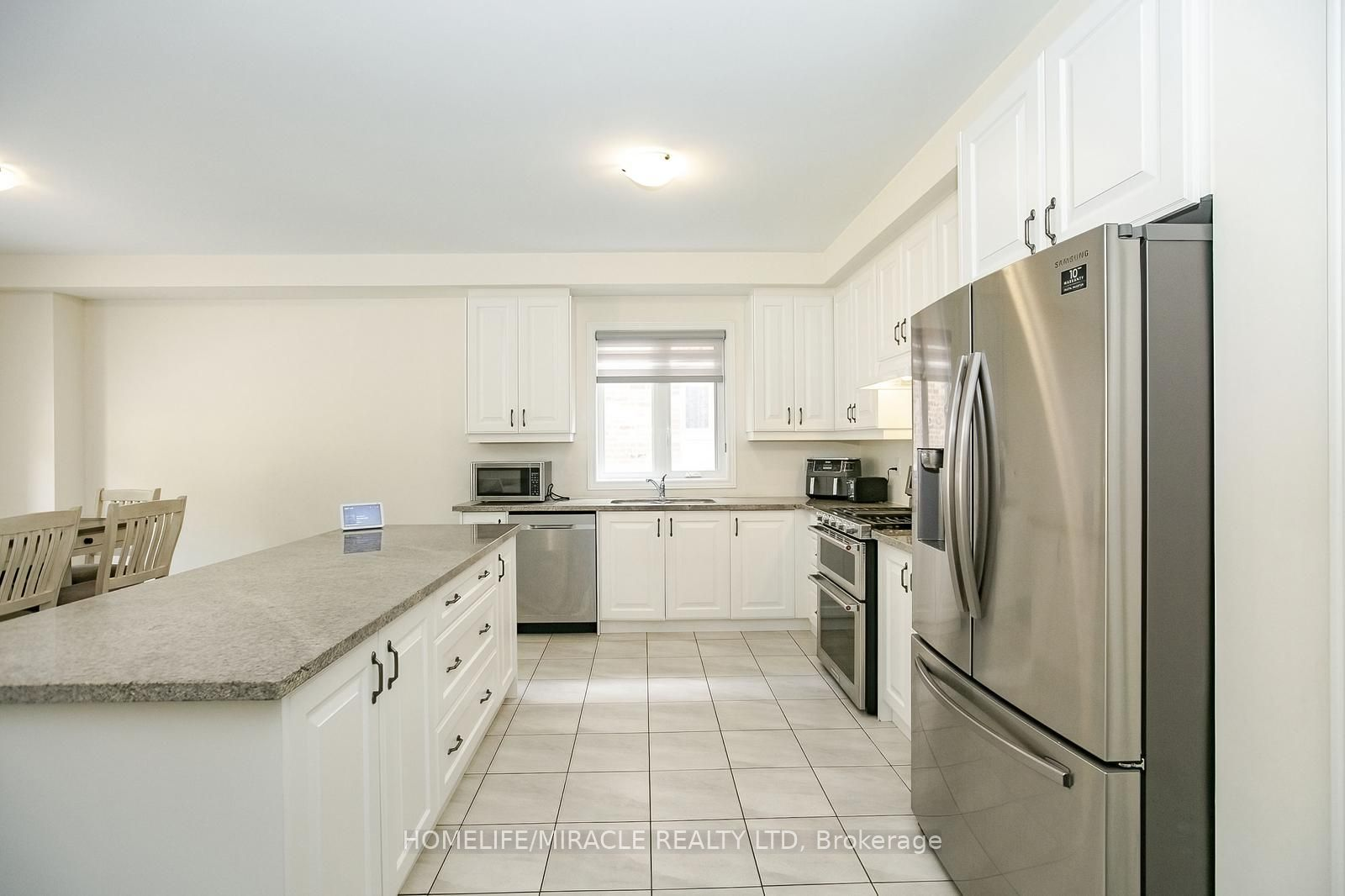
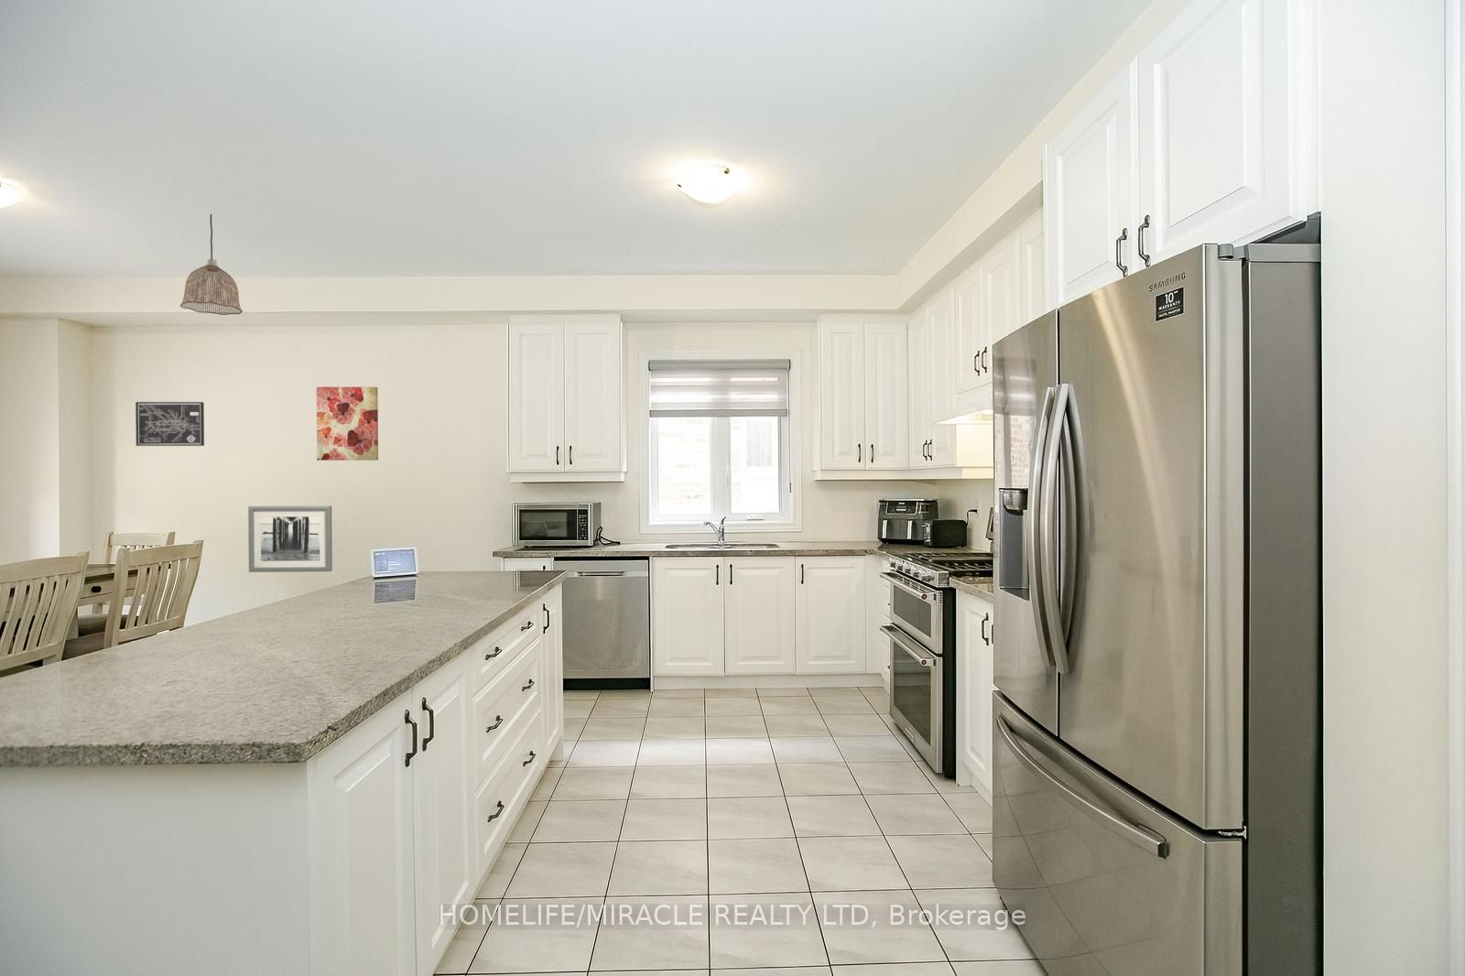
+ wall art [247,504,333,573]
+ pendant lamp [180,213,244,316]
+ wall art [135,401,205,447]
+ wall art [316,387,379,462]
